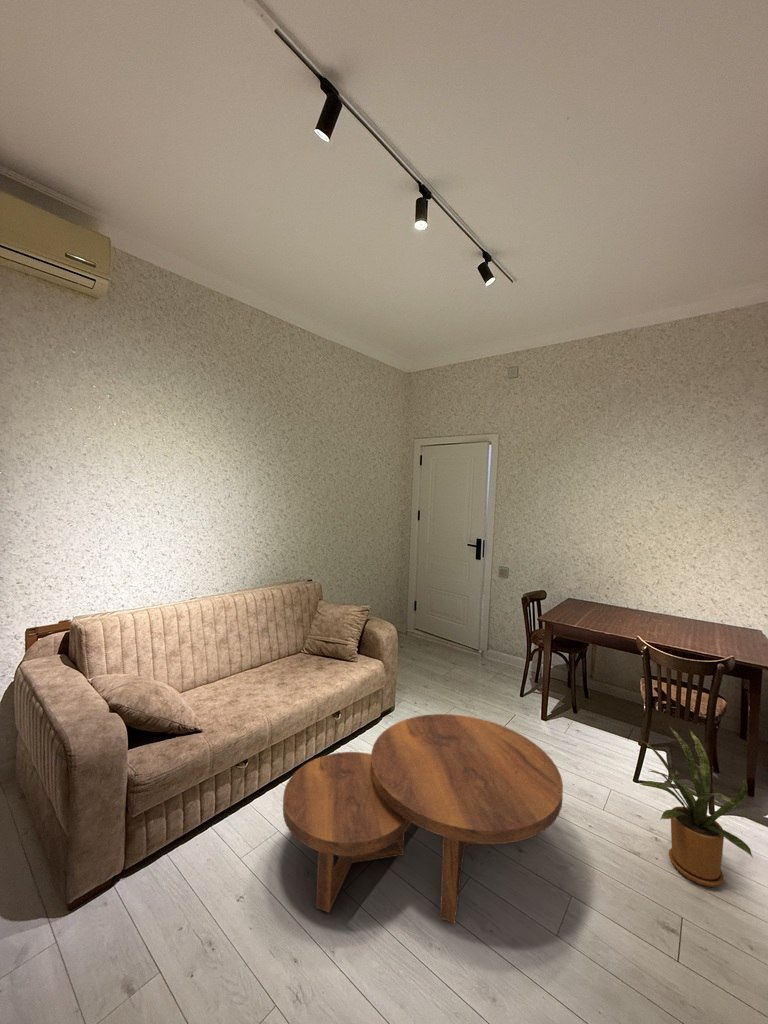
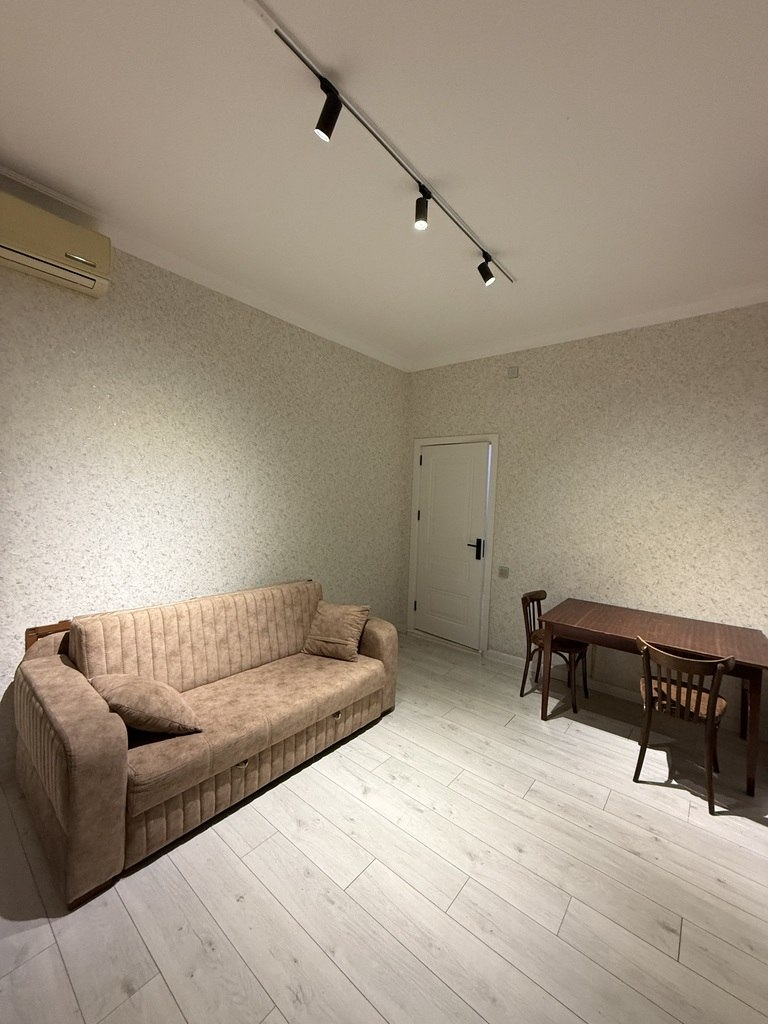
- coffee table [282,713,564,924]
- house plant [639,726,754,887]
